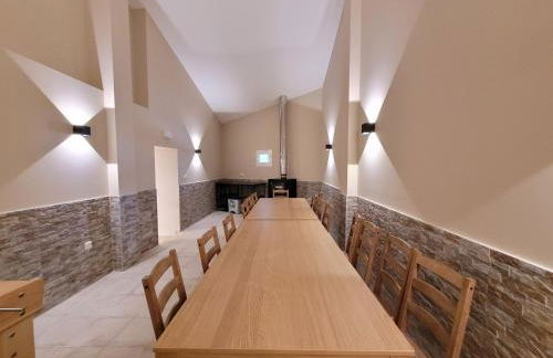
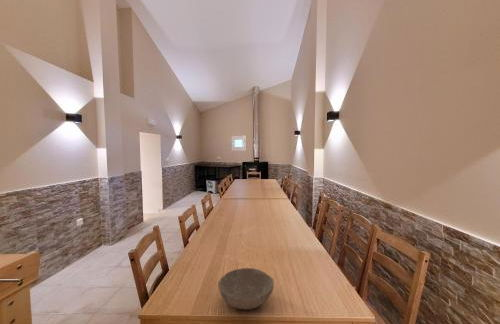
+ bowl [217,267,275,310]
